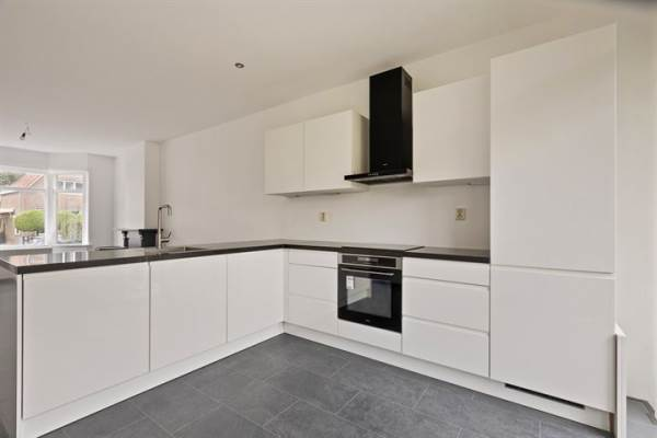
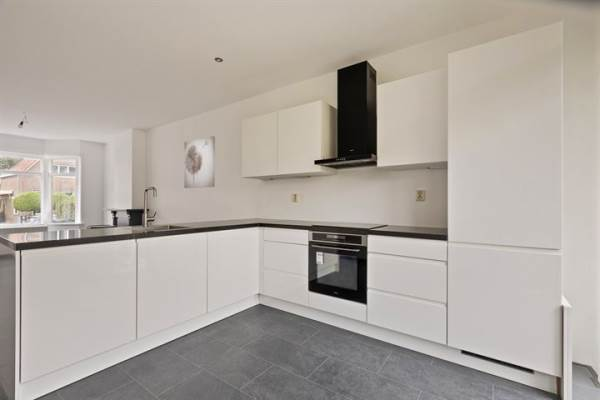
+ wall art [183,135,216,189]
